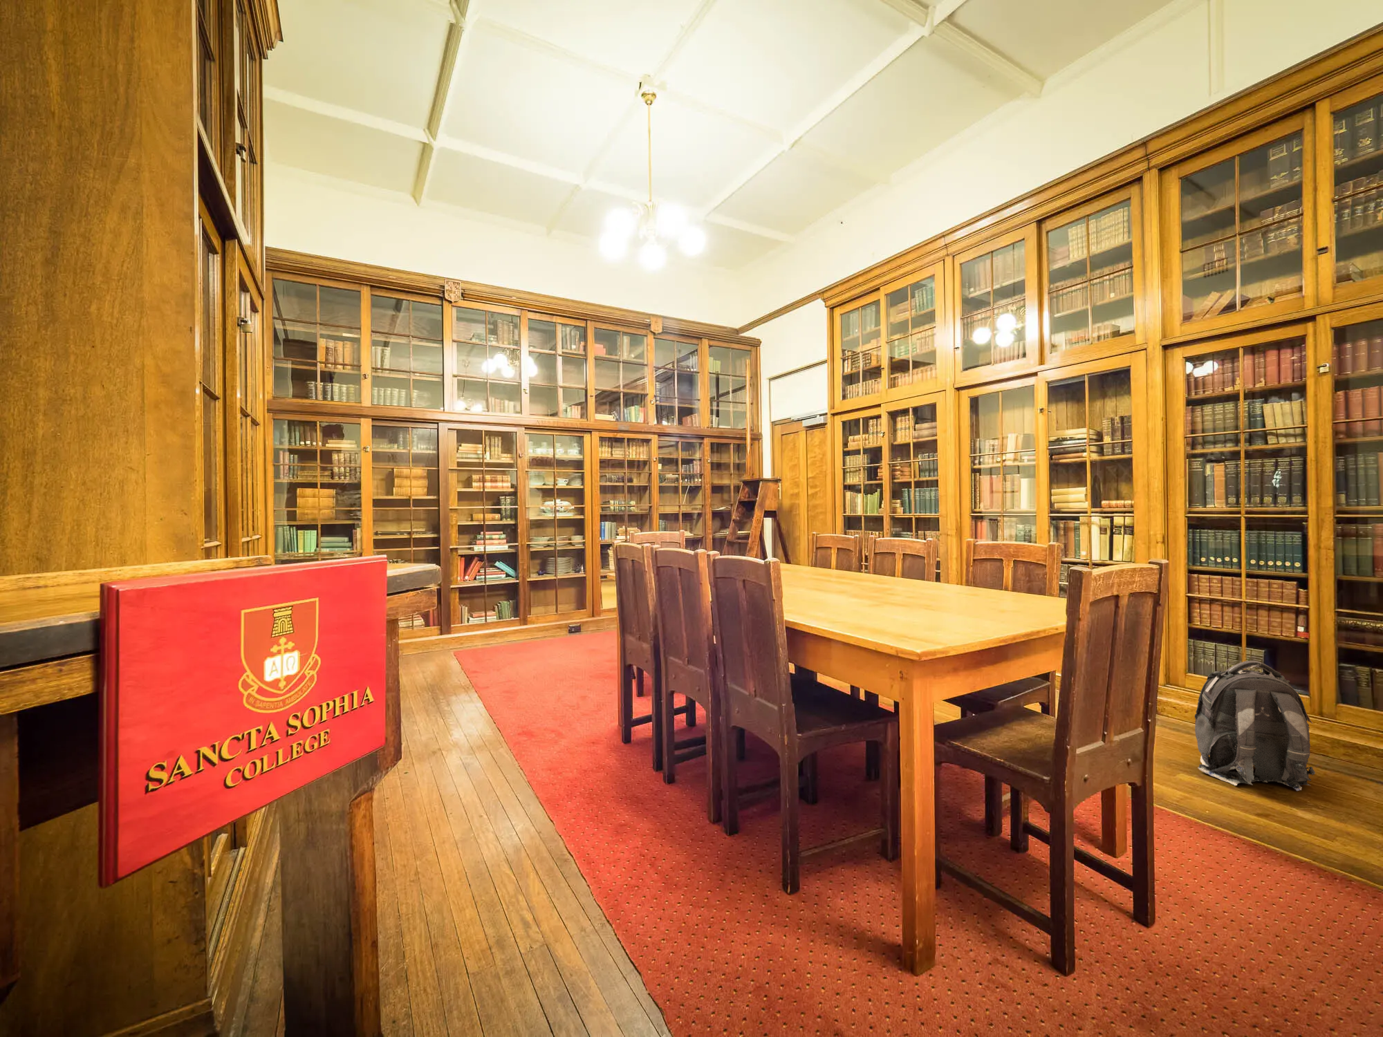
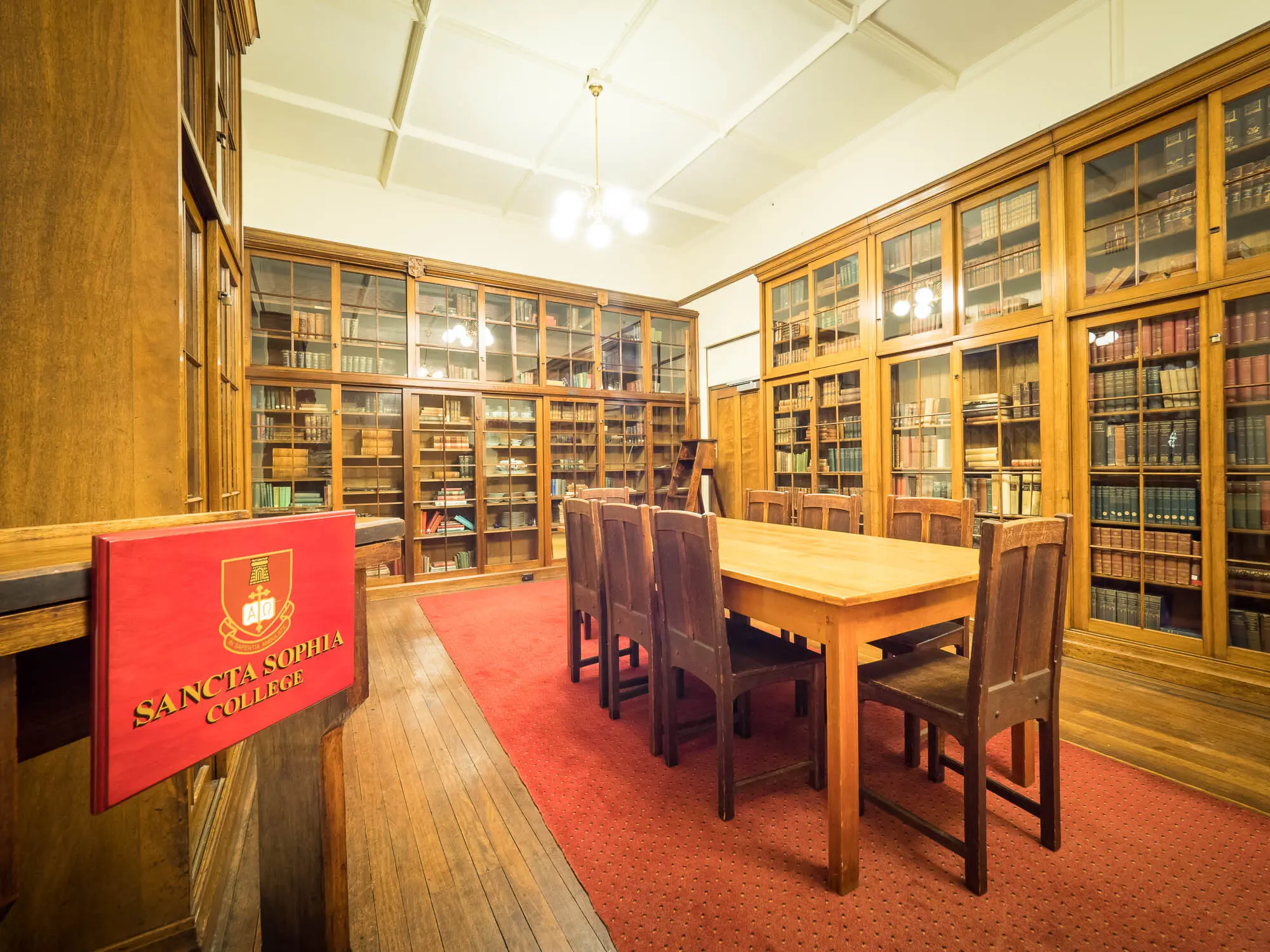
- backpack [1195,660,1315,792]
